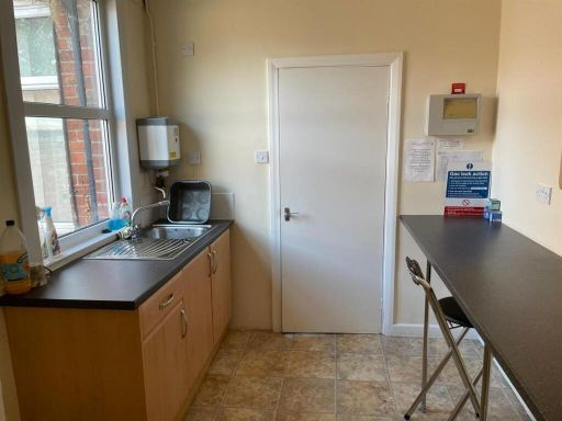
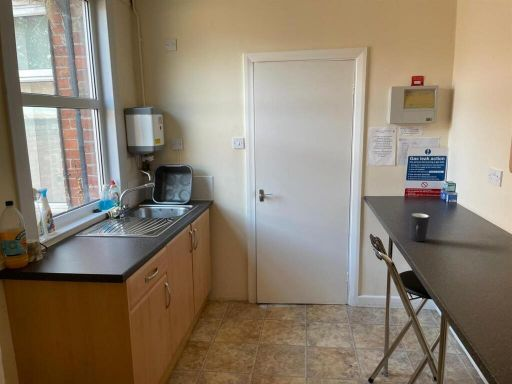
+ mug [409,212,431,242]
